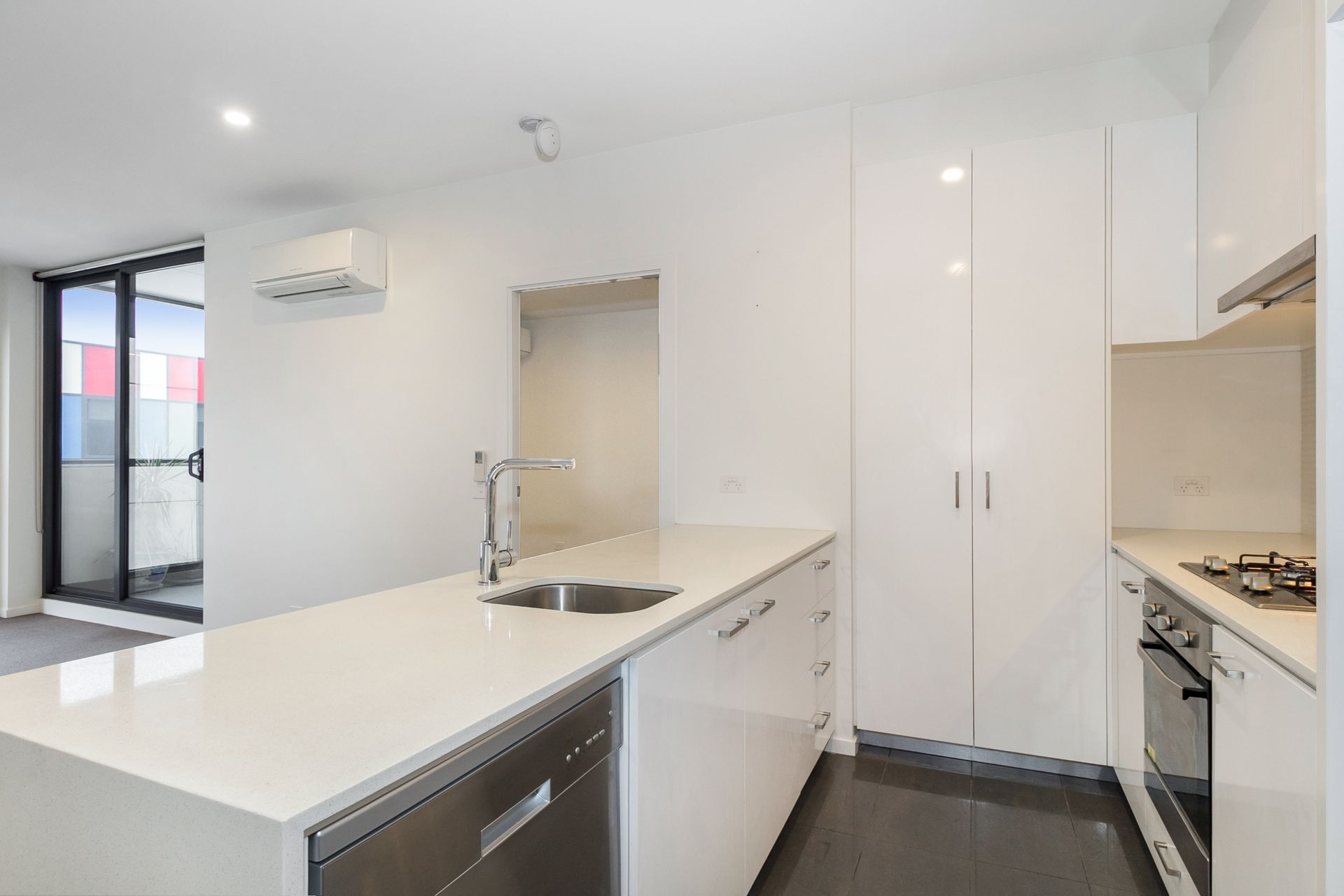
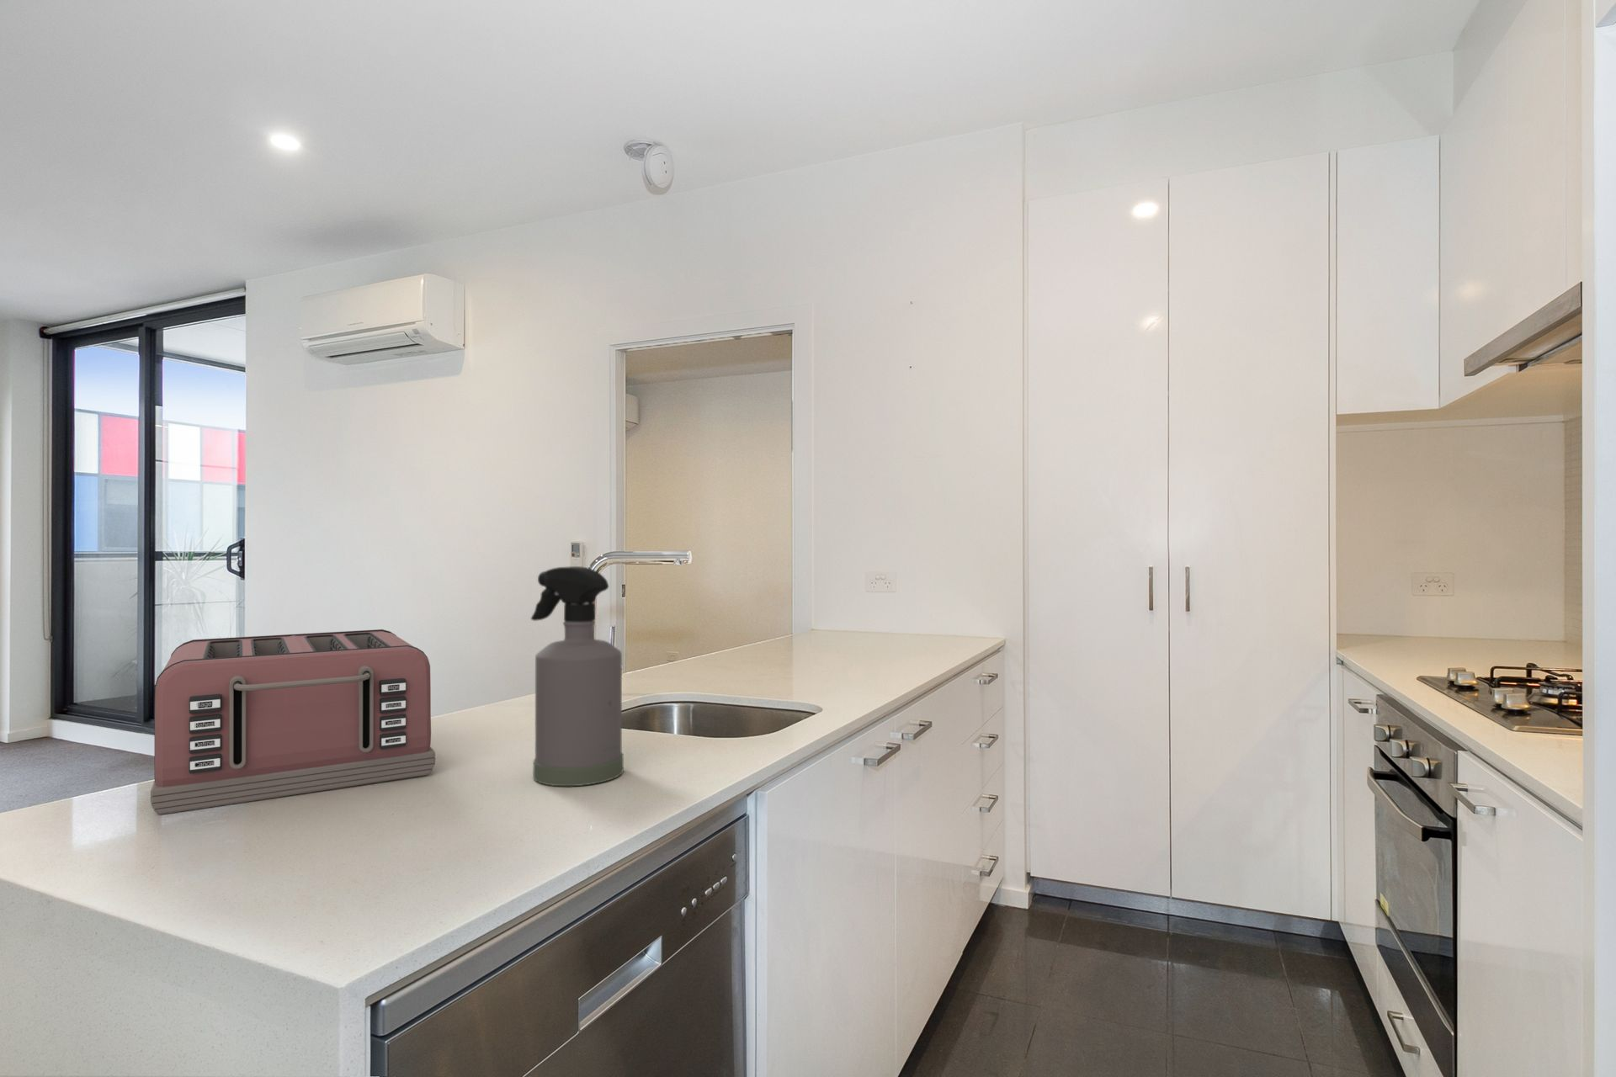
+ spray bottle [530,565,624,786]
+ toaster [150,629,436,815]
